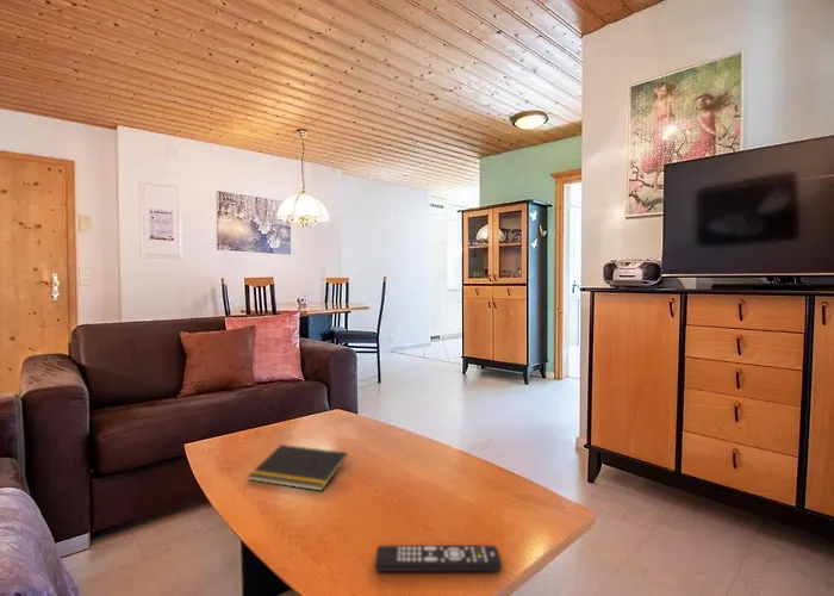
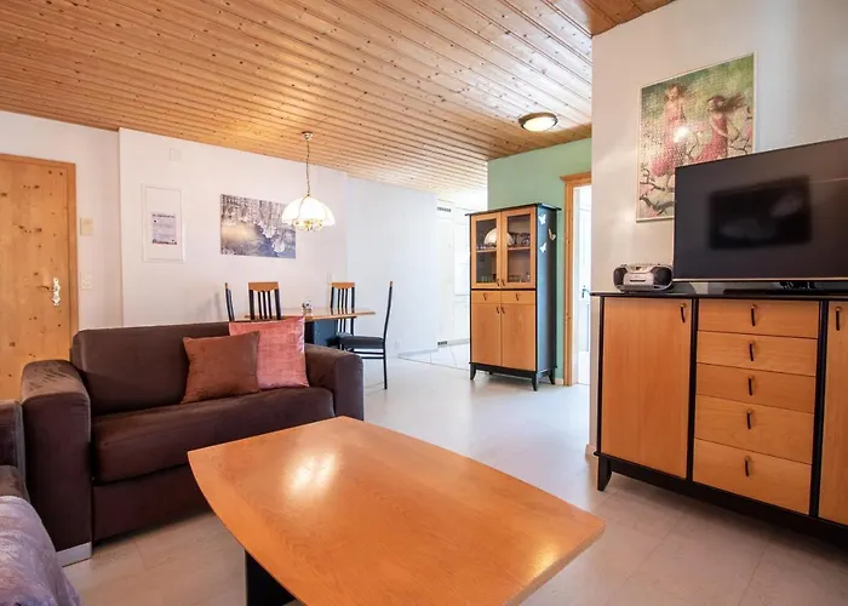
- notepad [247,443,349,492]
- remote control [374,544,503,572]
